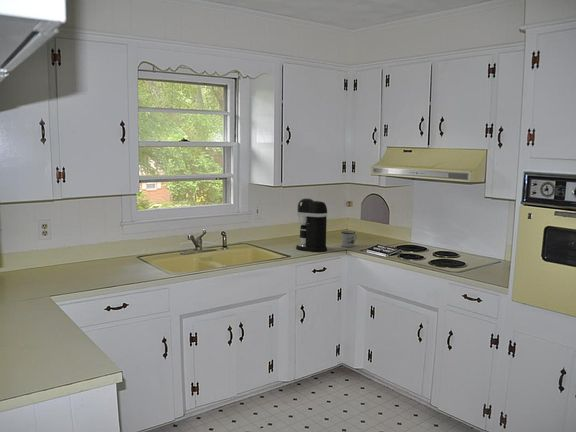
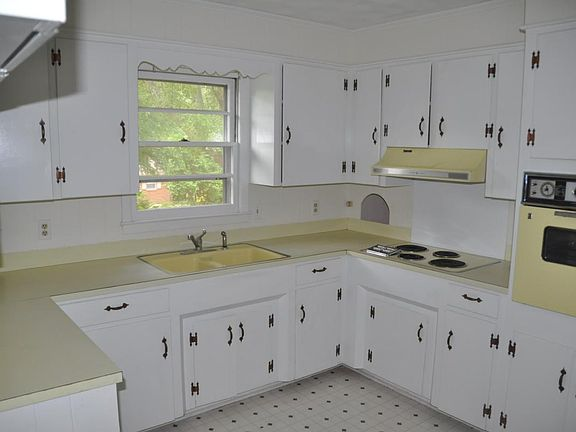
- coffee maker [295,197,328,253]
- mug [340,230,358,248]
